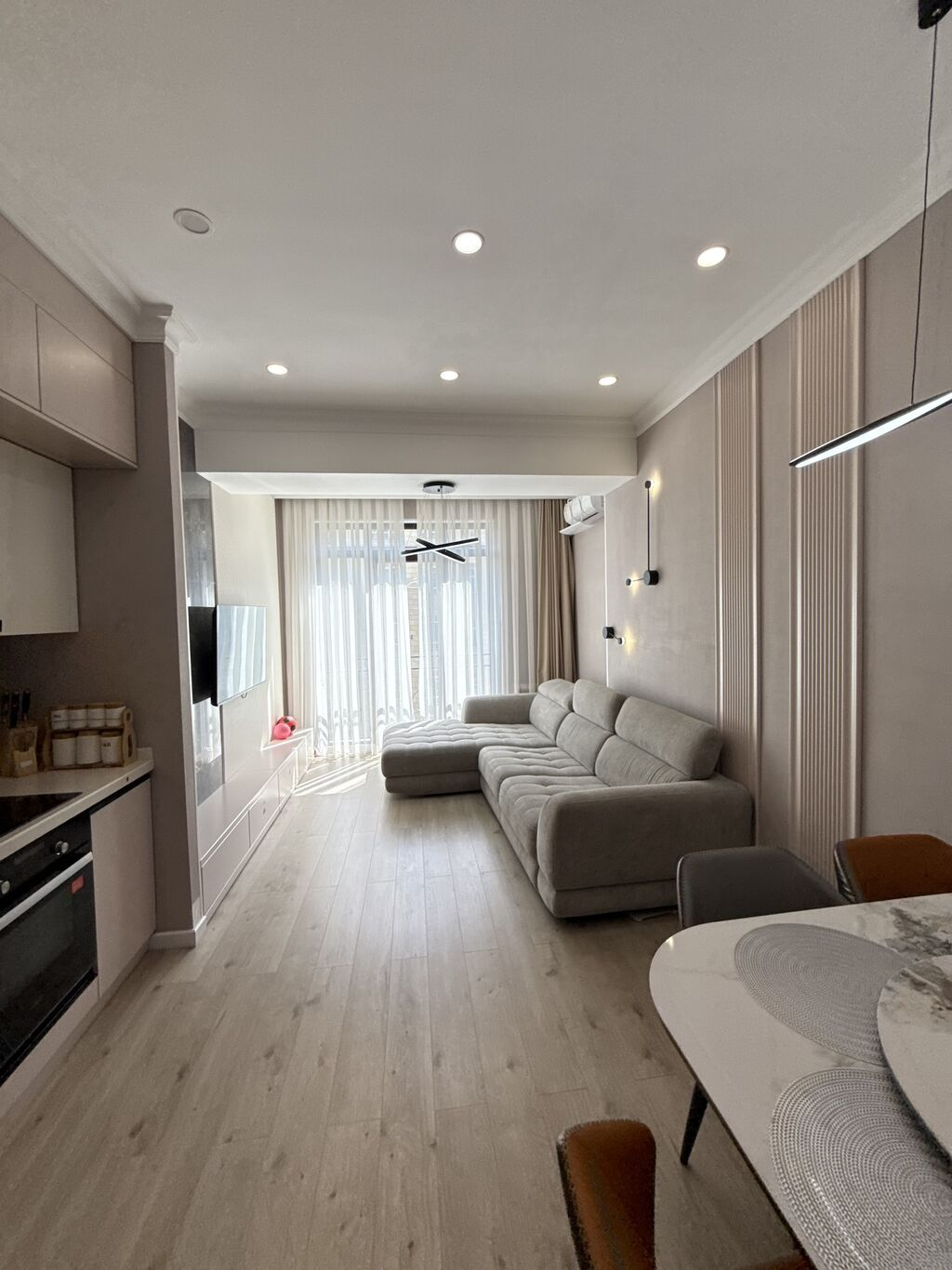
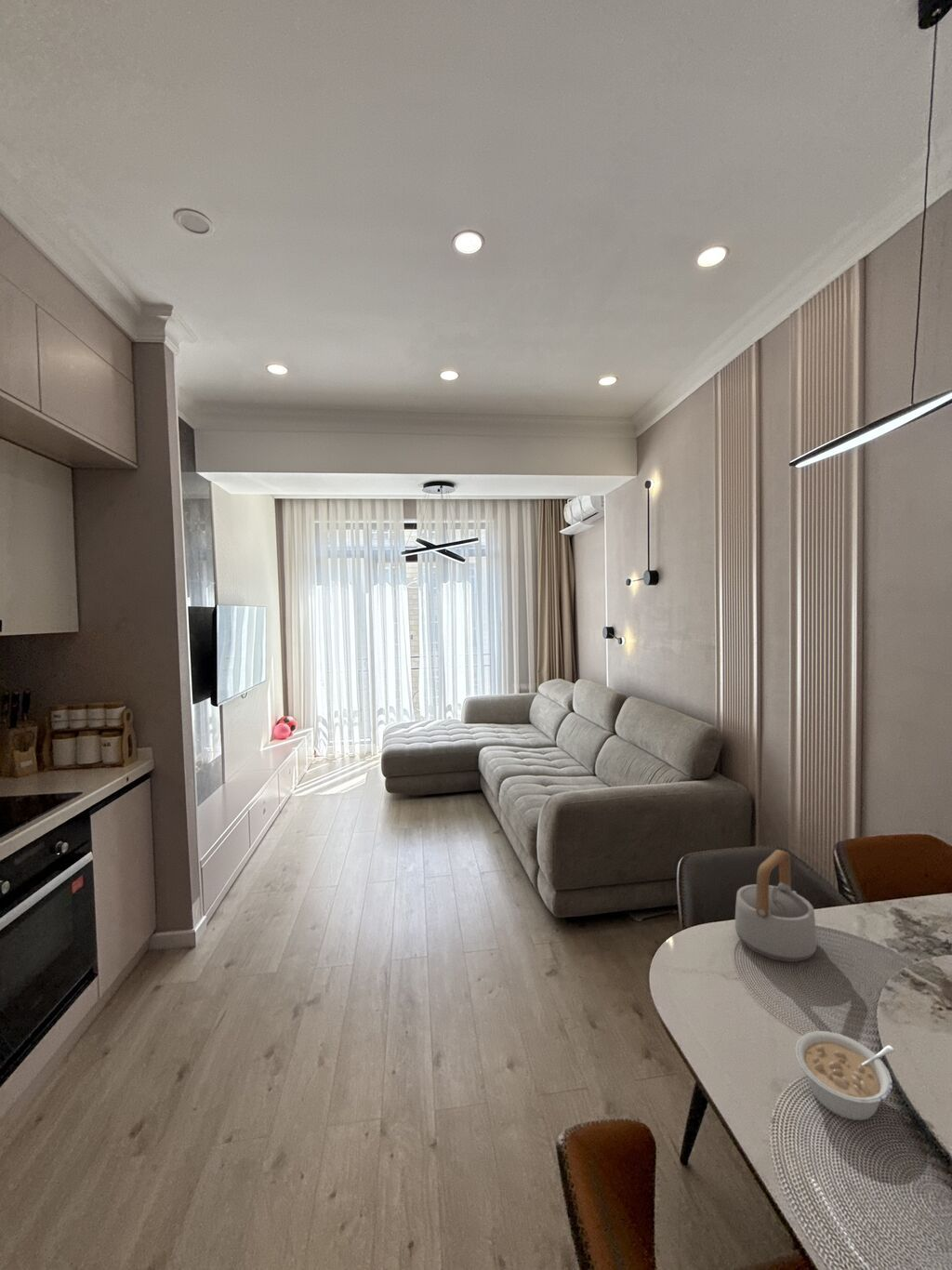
+ teapot [734,849,818,963]
+ legume [794,1030,896,1121]
